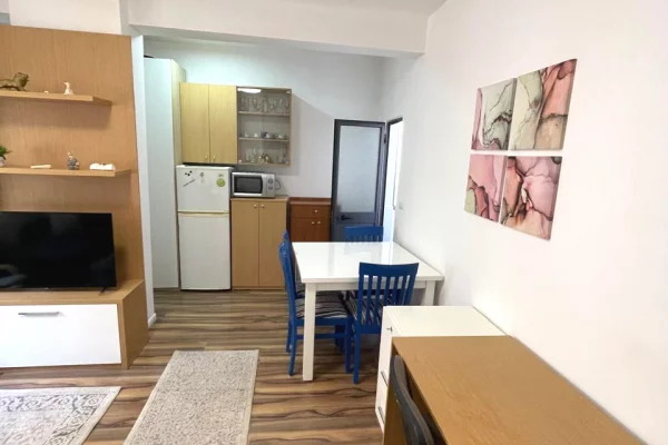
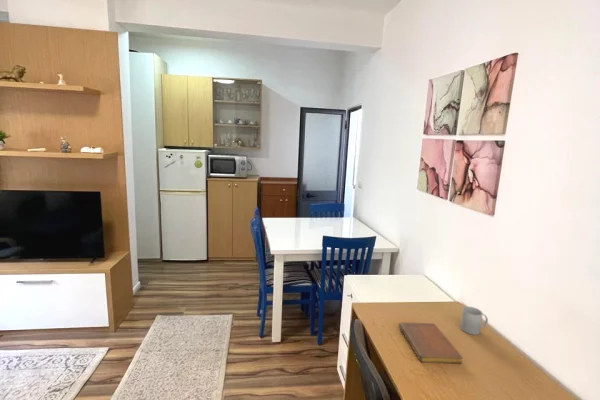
+ mug [459,306,489,336]
+ notebook [398,321,464,365]
